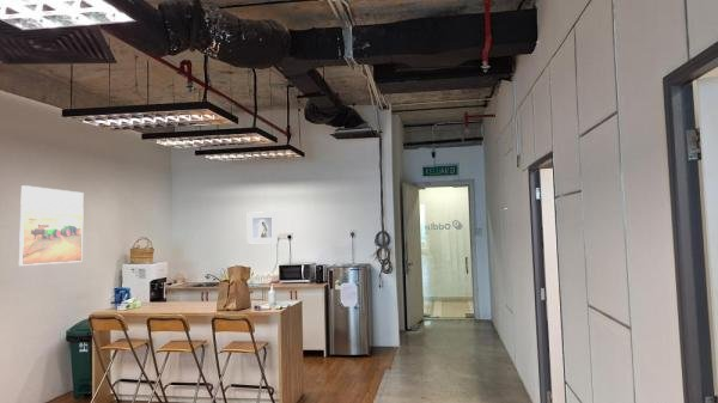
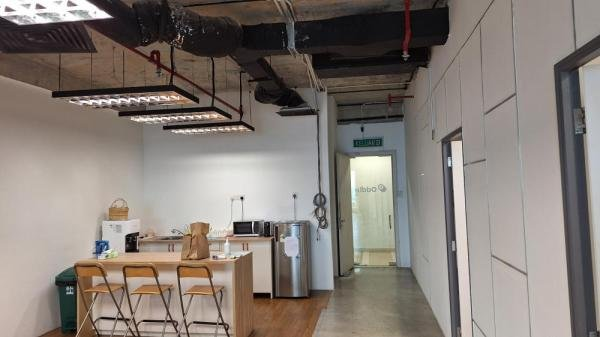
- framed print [18,184,85,267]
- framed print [247,210,279,245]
